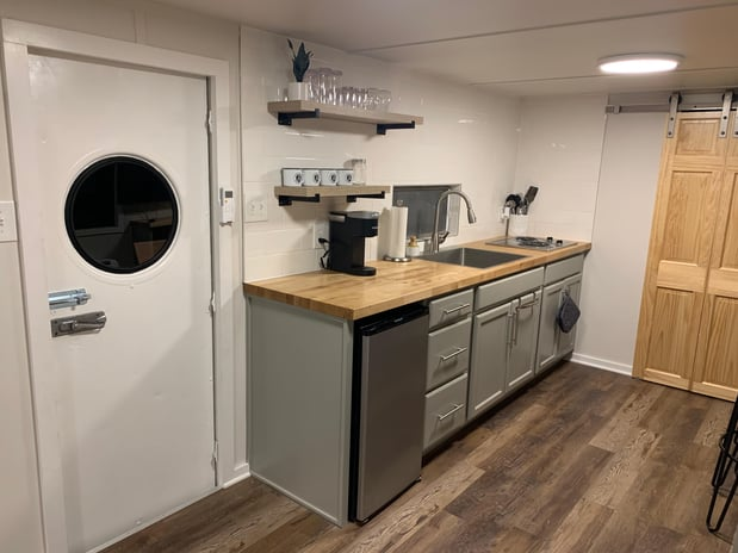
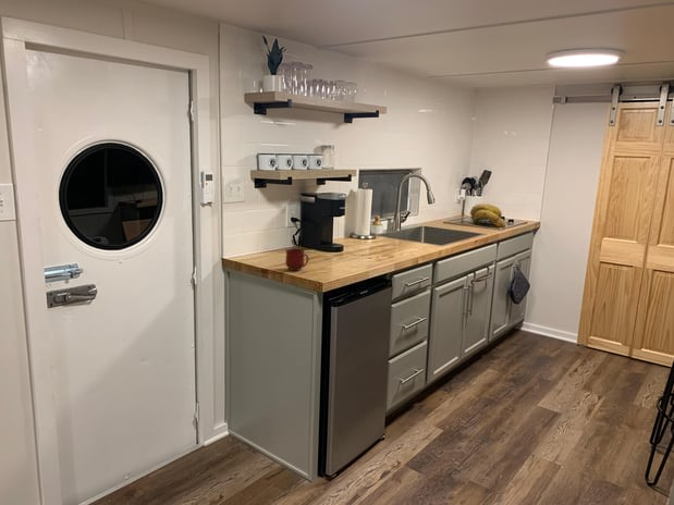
+ mug [284,248,310,272]
+ banana bunch [469,202,506,229]
